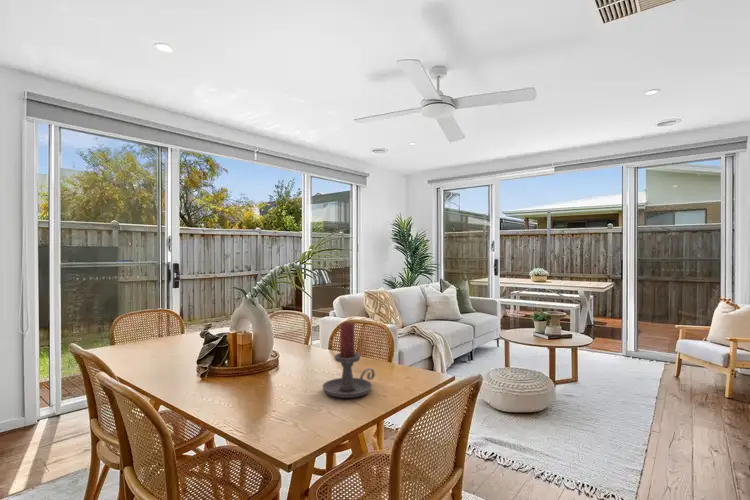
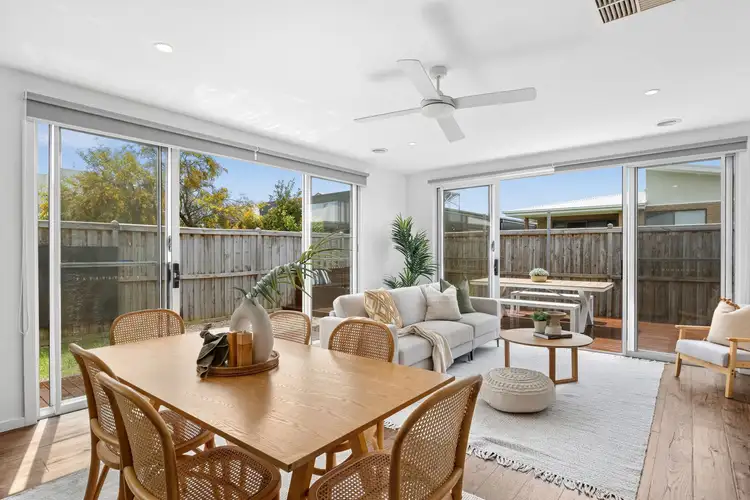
- candle holder [321,322,376,399]
